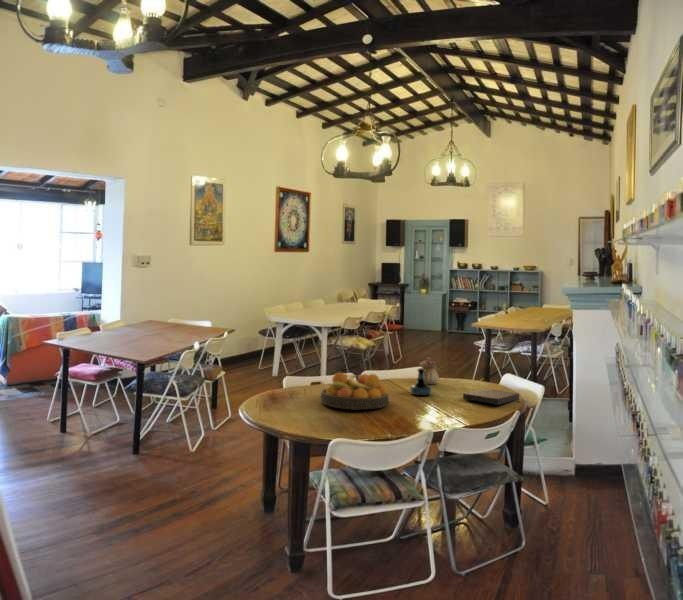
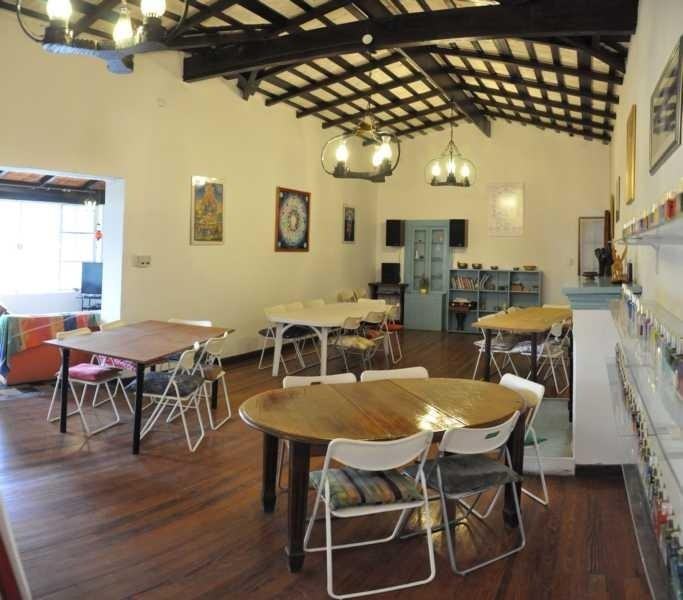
- book [462,387,520,406]
- tequila bottle [409,367,432,397]
- teapot [418,356,440,385]
- fruit bowl [320,372,390,410]
